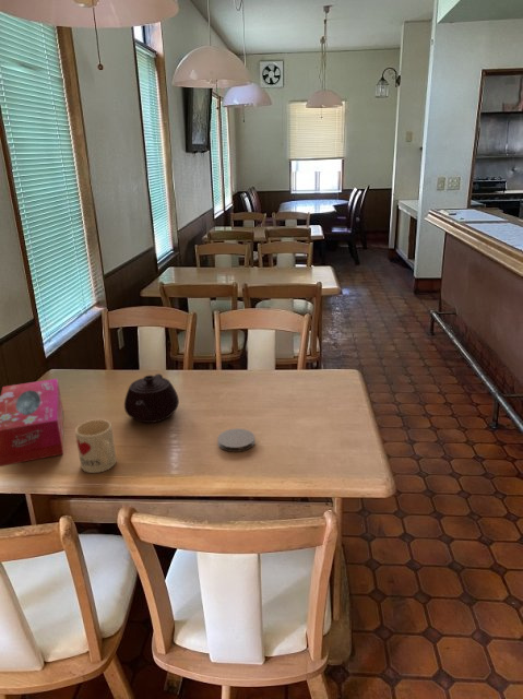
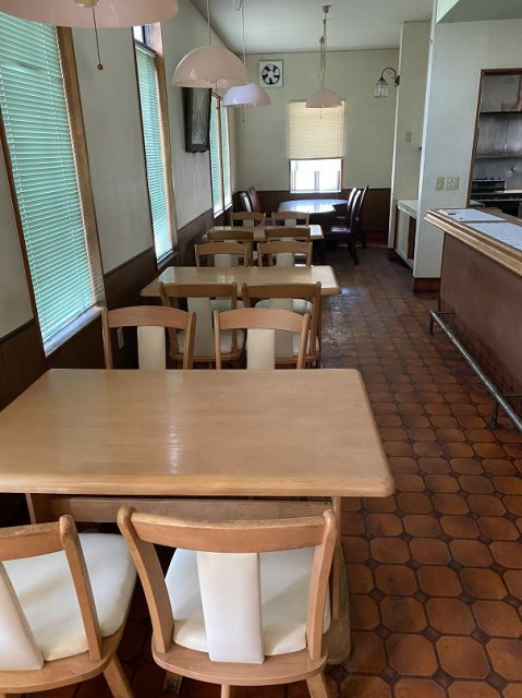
- tissue box [0,378,64,467]
- mug [74,418,117,474]
- coaster [216,428,255,453]
- teapot [123,372,180,424]
